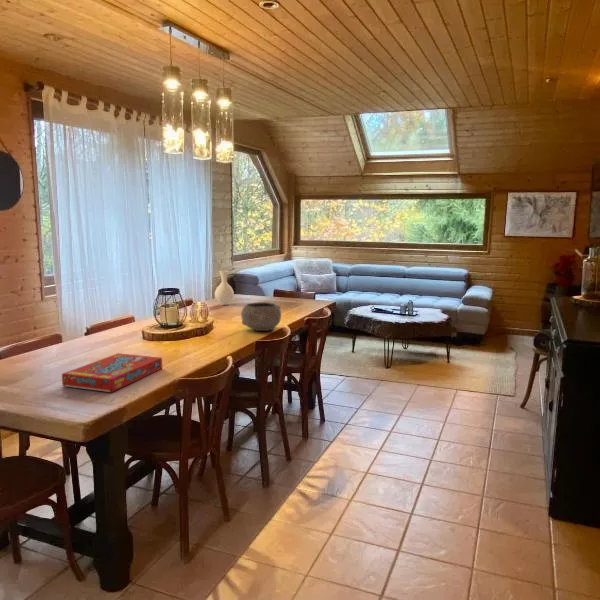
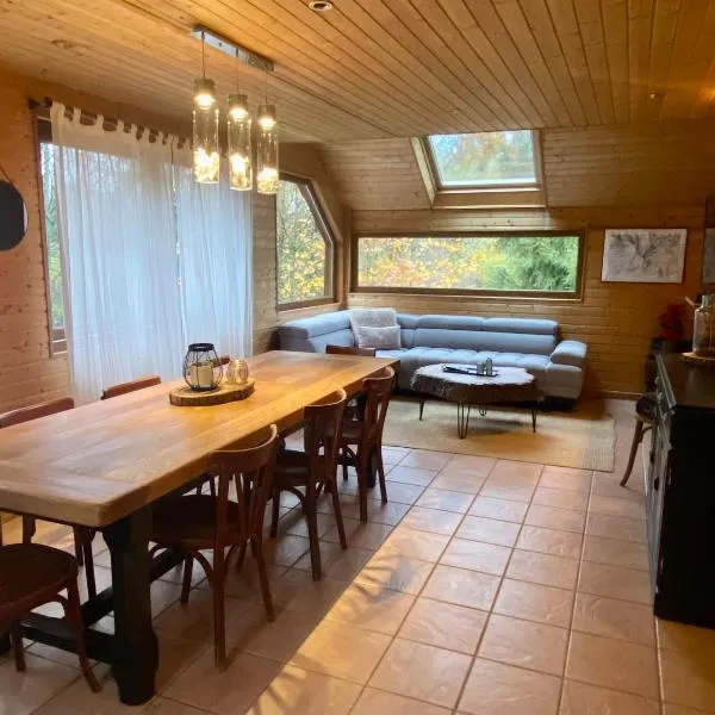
- vase [214,270,235,306]
- bowl [240,301,282,332]
- snack box [61,352,163,393]
